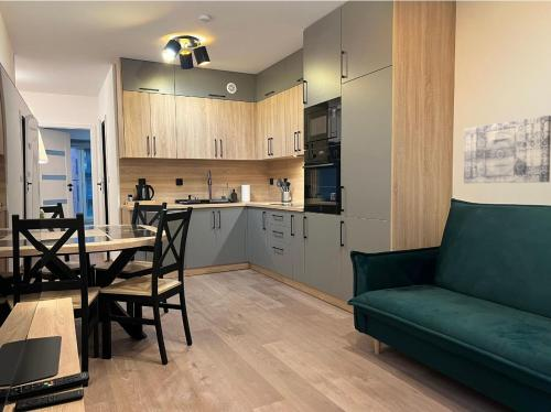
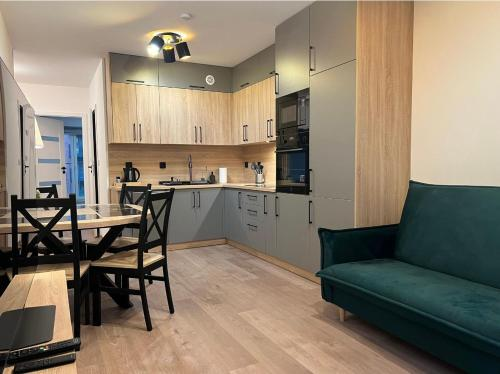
- wall art [463,115,551,184]
